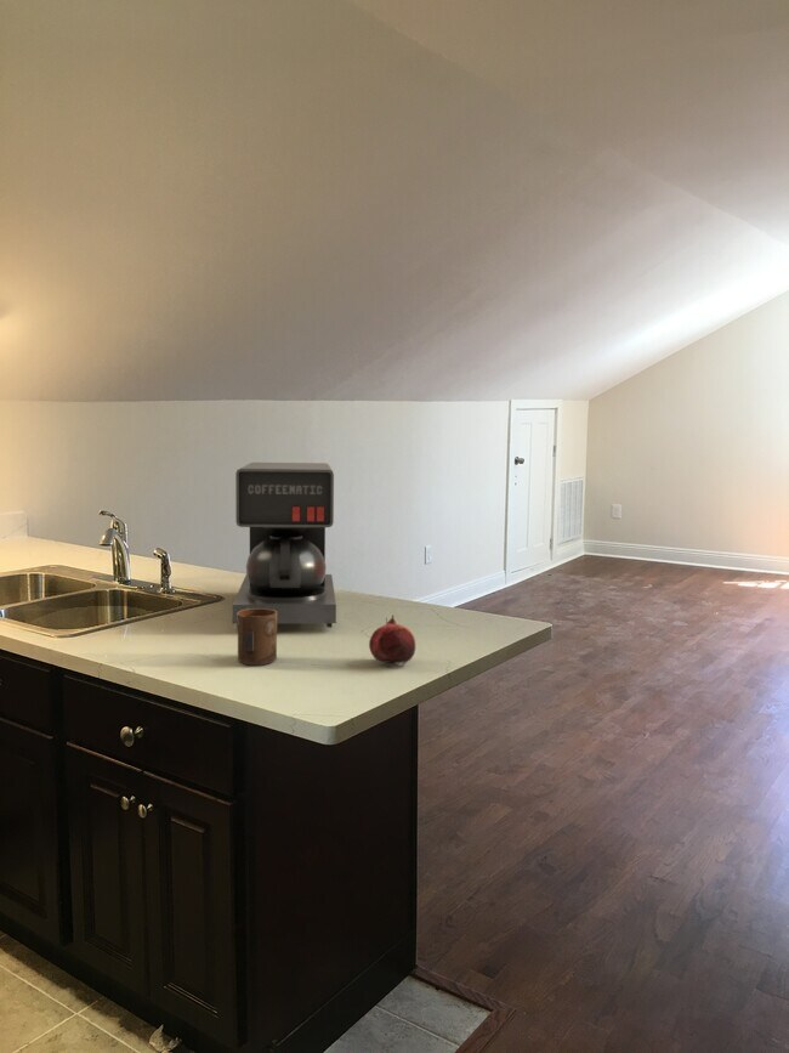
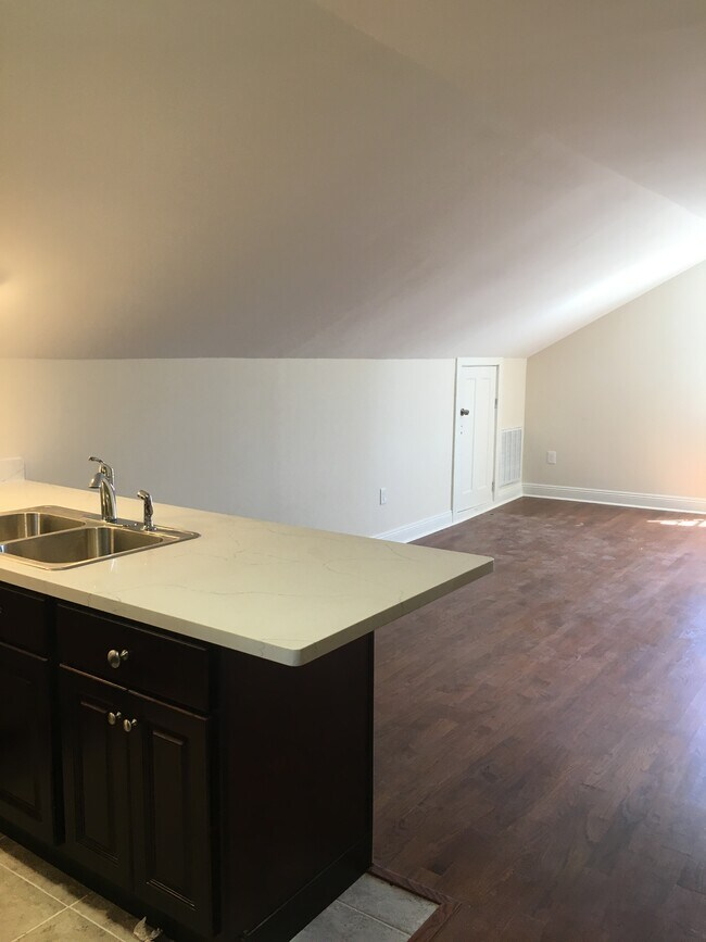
- coffee maker [232,462,337,629]
- fruit [368,613,416,668]
- cup [237,608,278,666]
